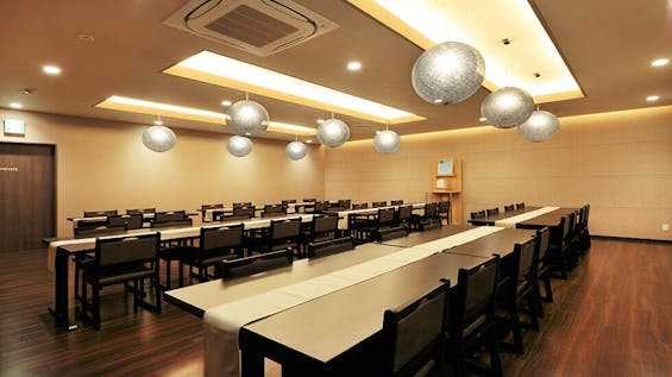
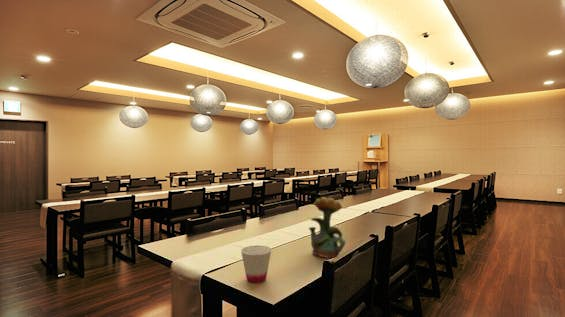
+ cup [240,245,272,284]
+ potted flower [308,196,347,259]
